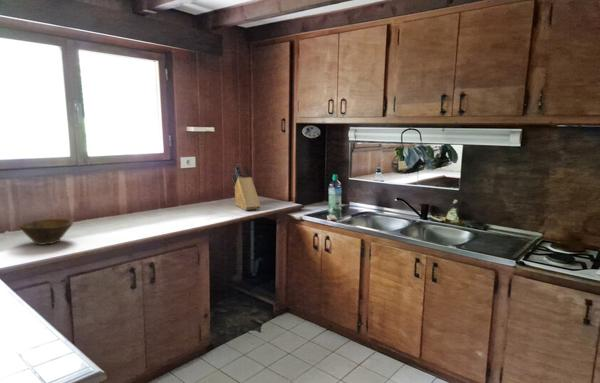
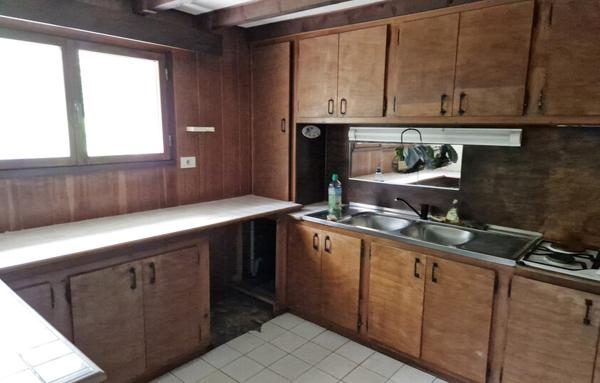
- knife block [231,164,262,211]
- bowl [18,218,74,246]
